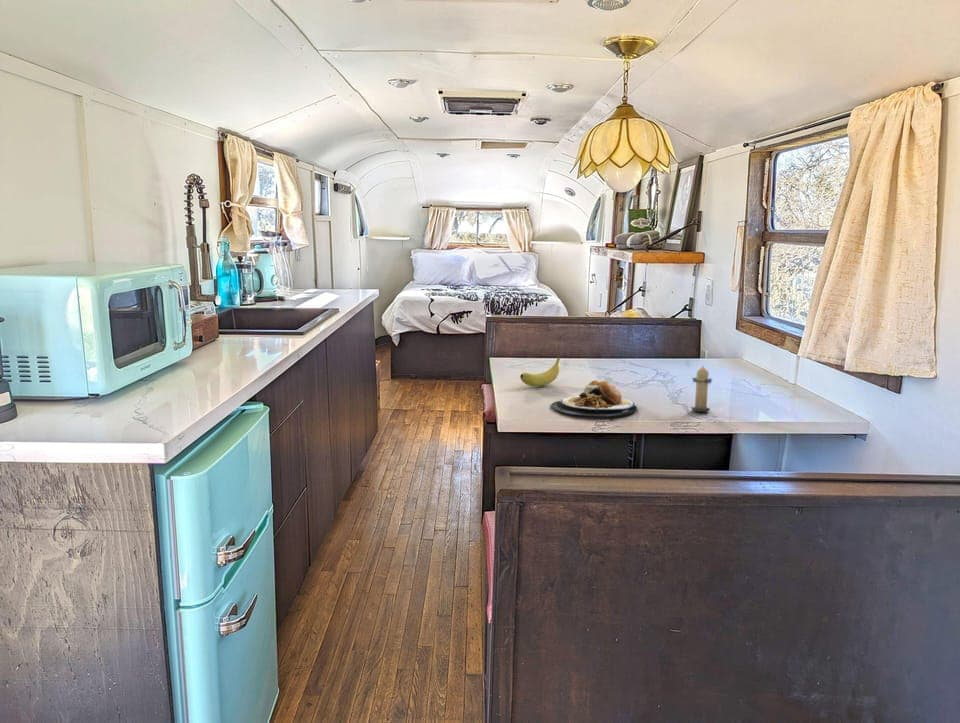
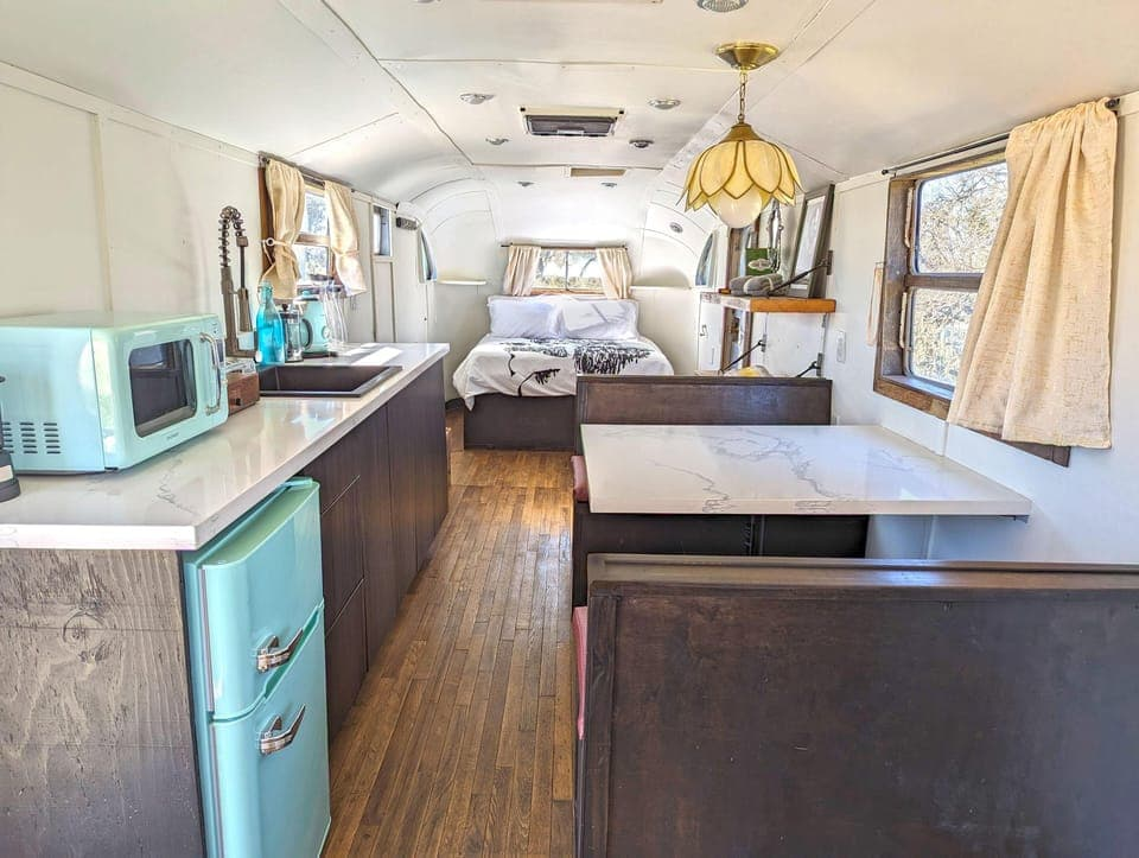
- plate [550,379,638,417]
- fruit [519,356,561,387]
- candle [691,367,713,413]
